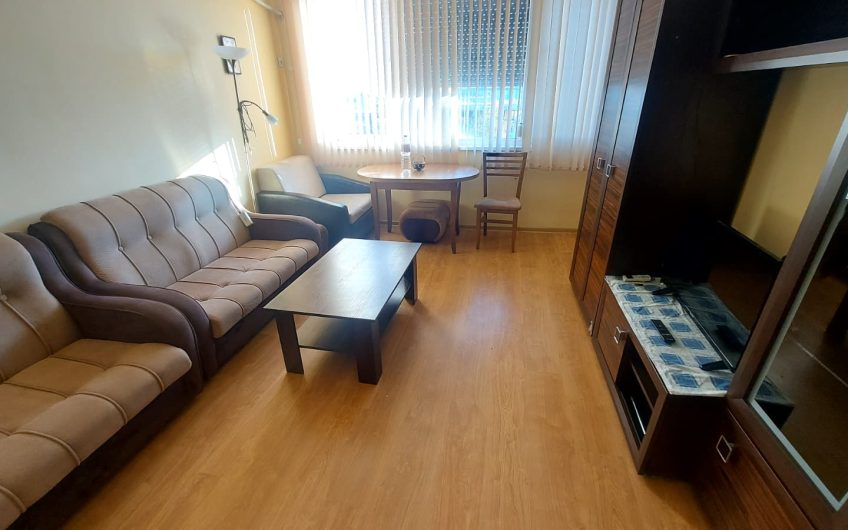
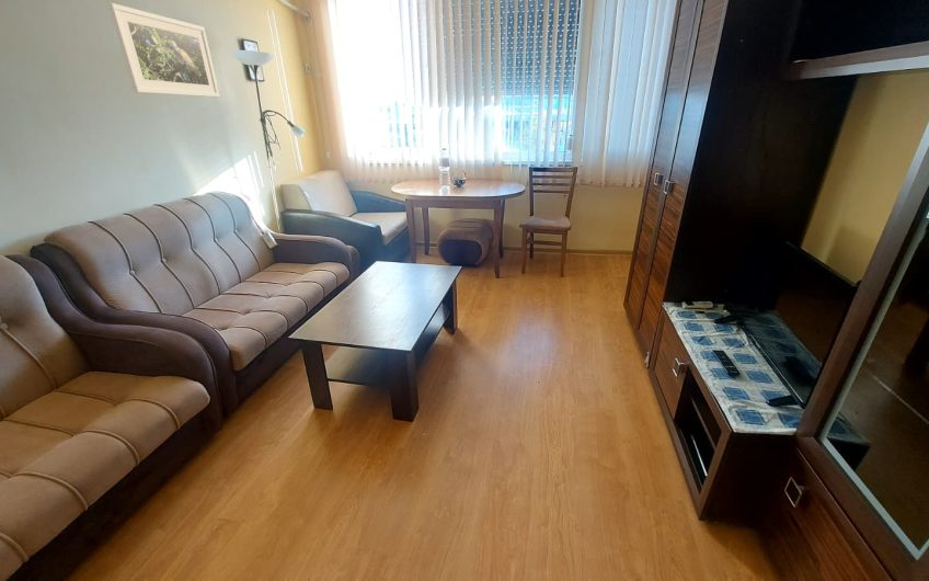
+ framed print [107,2,220,99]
